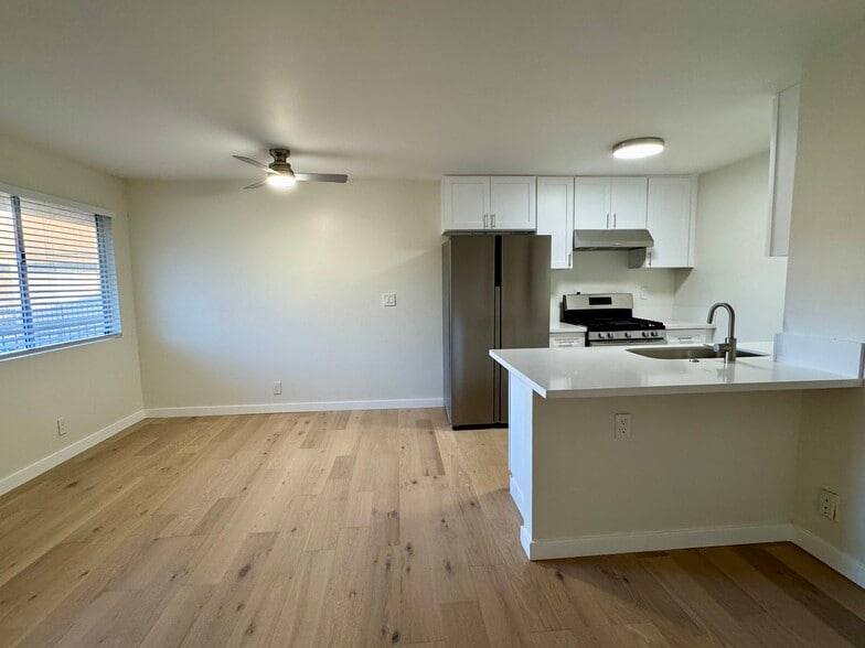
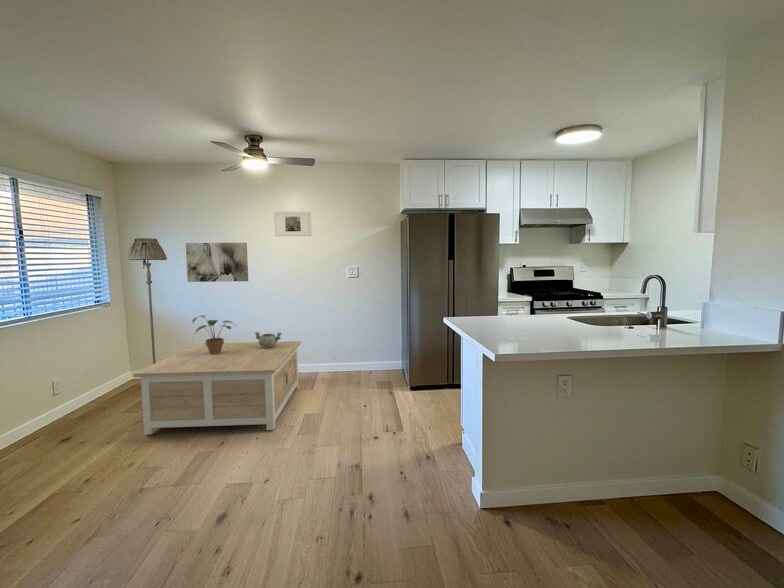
+ wall art [185,242,249,283]
+ coffee table [132,340,302,435]
+ floor lamp [126,237,168,388]
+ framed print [273,211,313,237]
+ decorative bowl [254,331,283,348]
+ potted plant [191,314,237,355]
